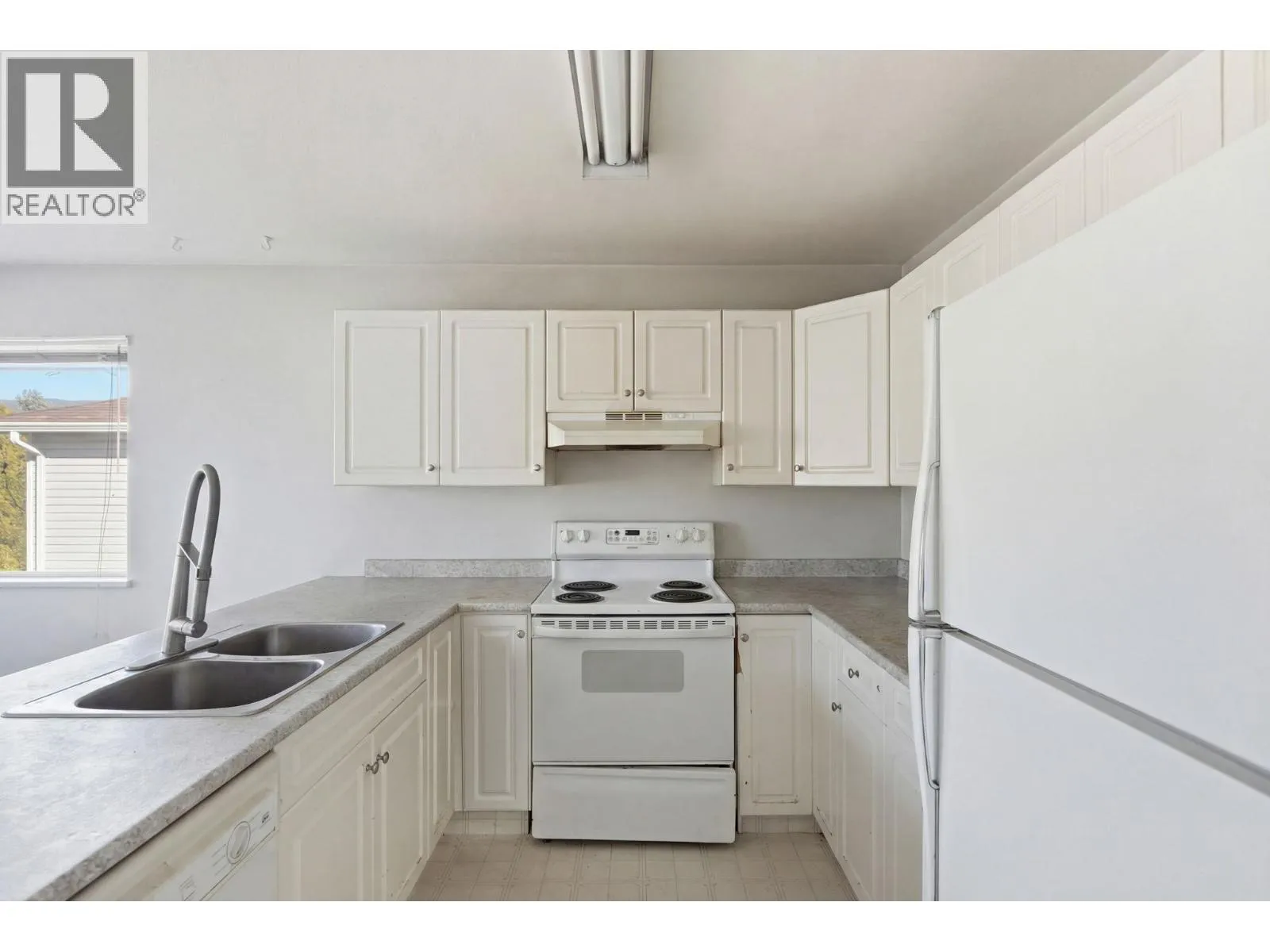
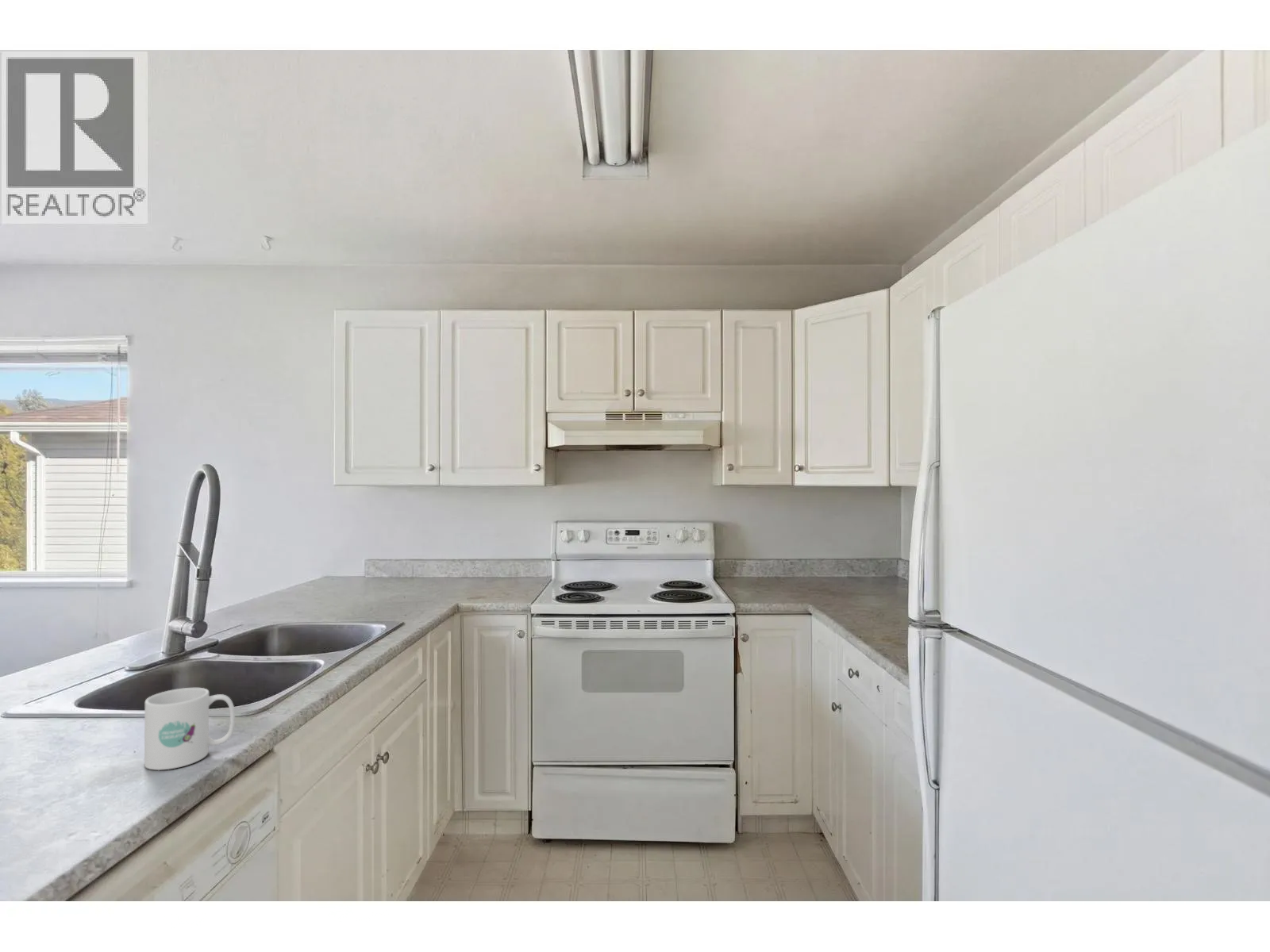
+ mug [144,687,236,771]
